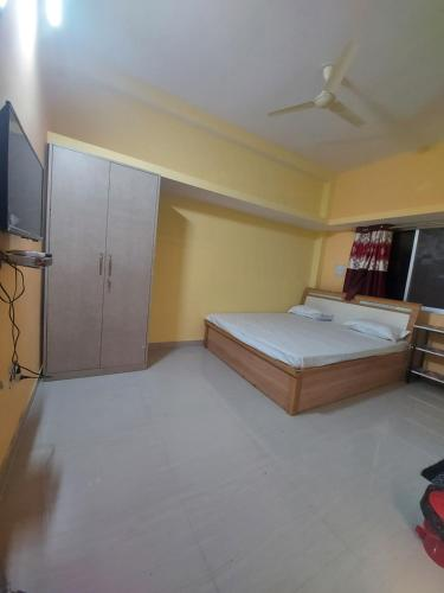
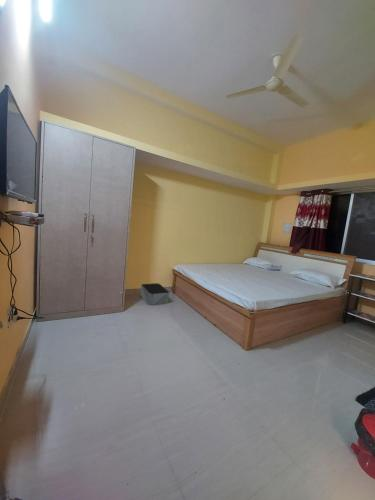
+ storage bin [140,282,170,306]
